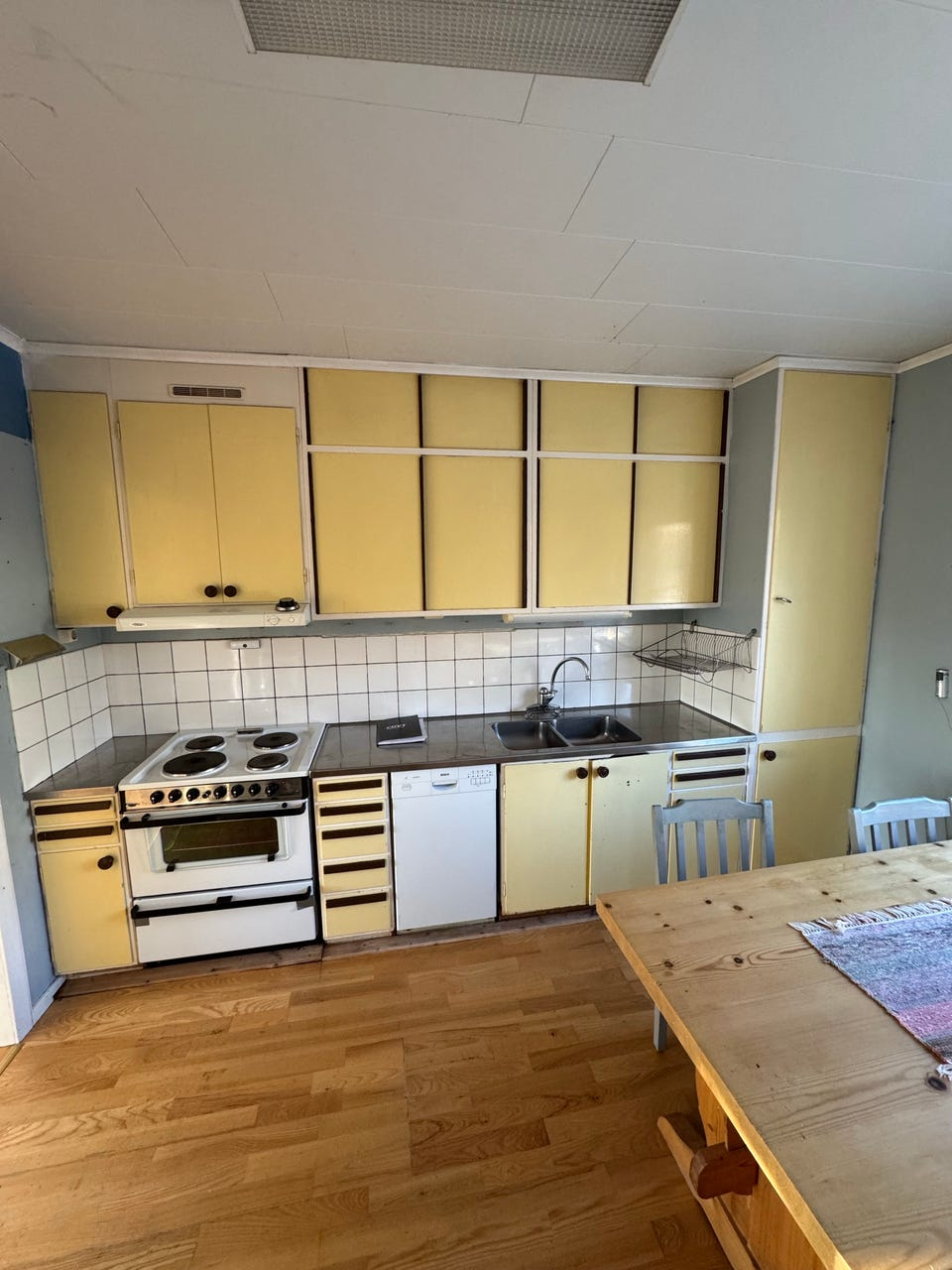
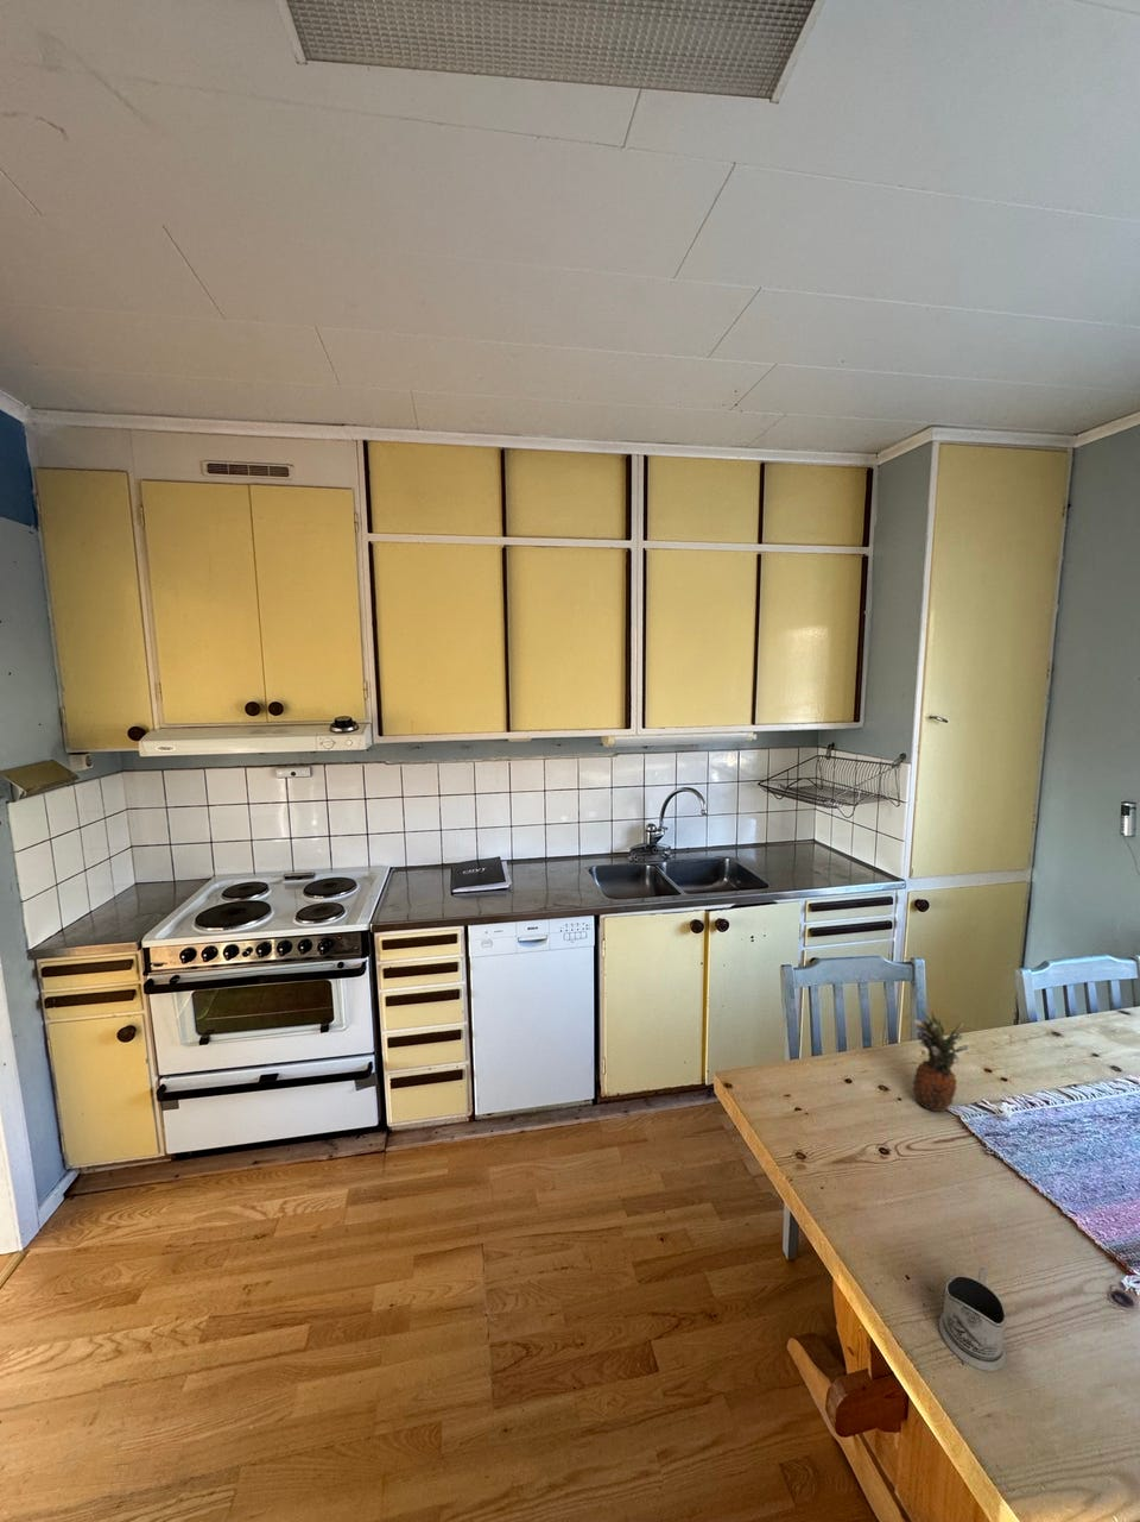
+ fruit [904,1008,971,1113]
+ tea glass holder [938,1267,1007,1372]
